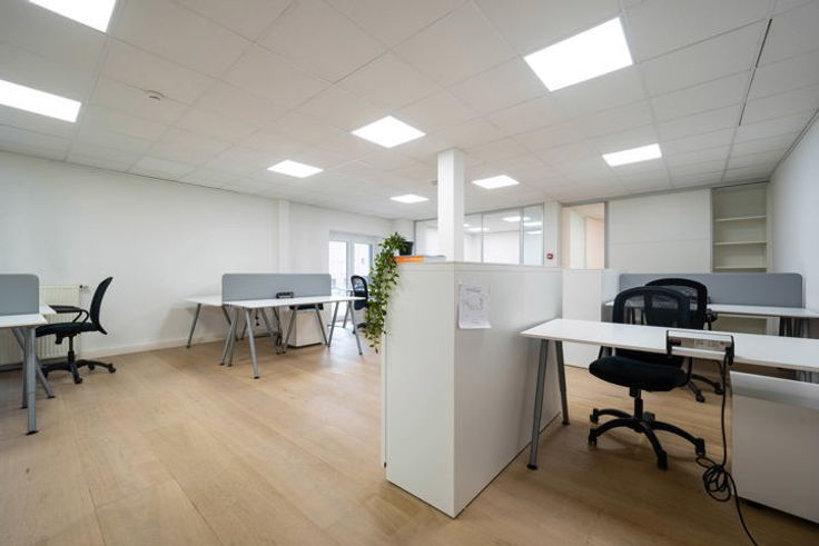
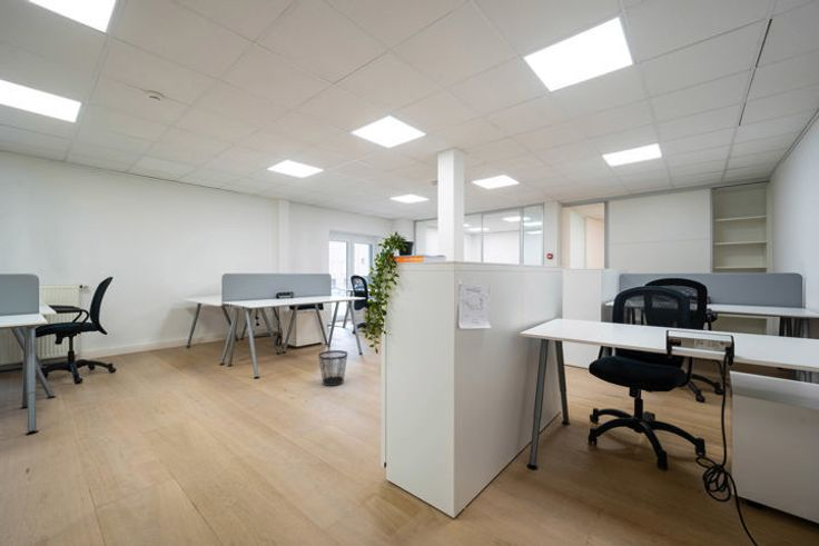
+ wastebasket [317,349,349,387]
